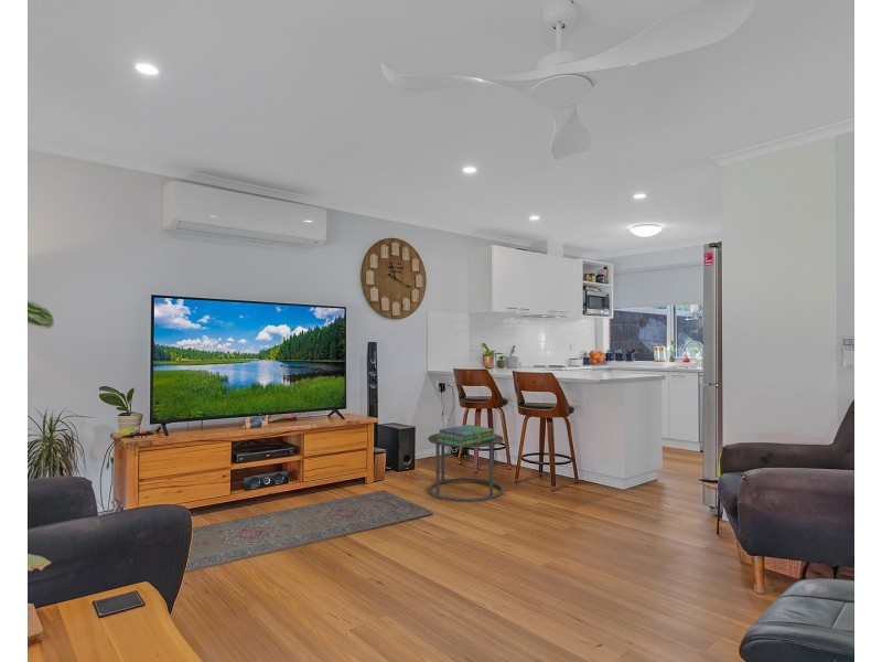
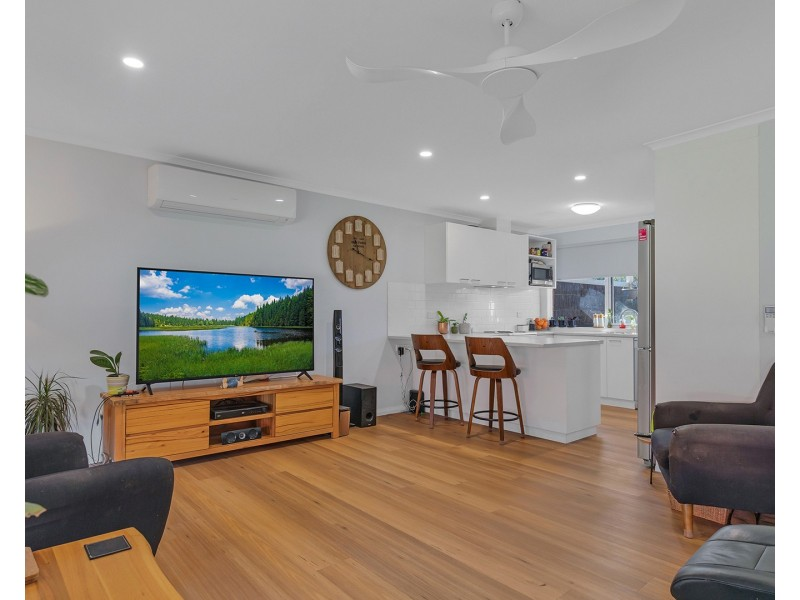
- rug [184,490,434,574]
- side table [427,433,505,502]
- stack of books [437,424,494,448]
